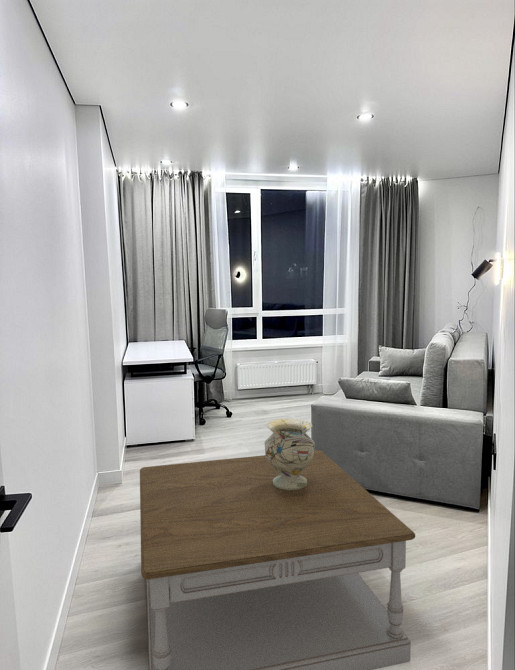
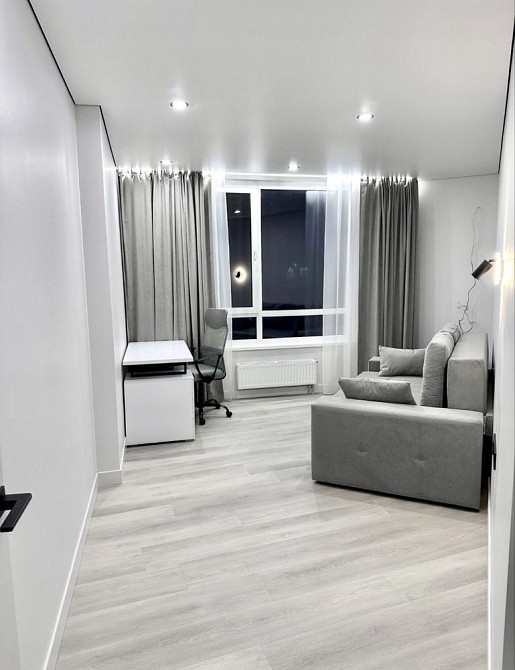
- coffee table [139,449,416,670]
- decorative vase [263,418,316,490]
